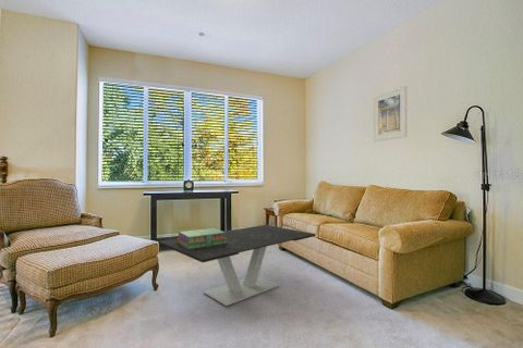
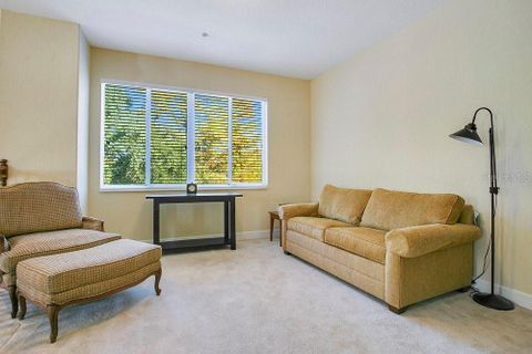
- coffee table [158,224,317,307]
- stack of books [177,227,228,249]
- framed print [372,85,408,142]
